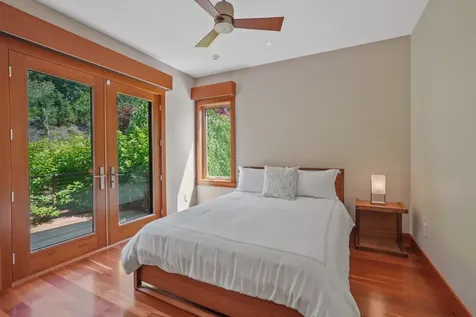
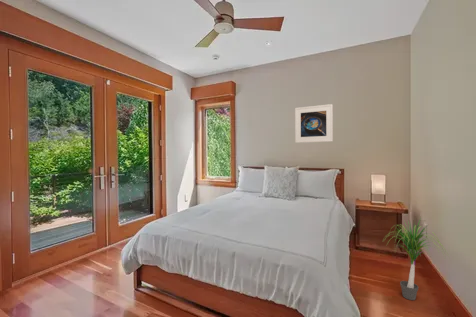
+ potted plant [383,217,450,301]
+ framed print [294,103,334,144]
